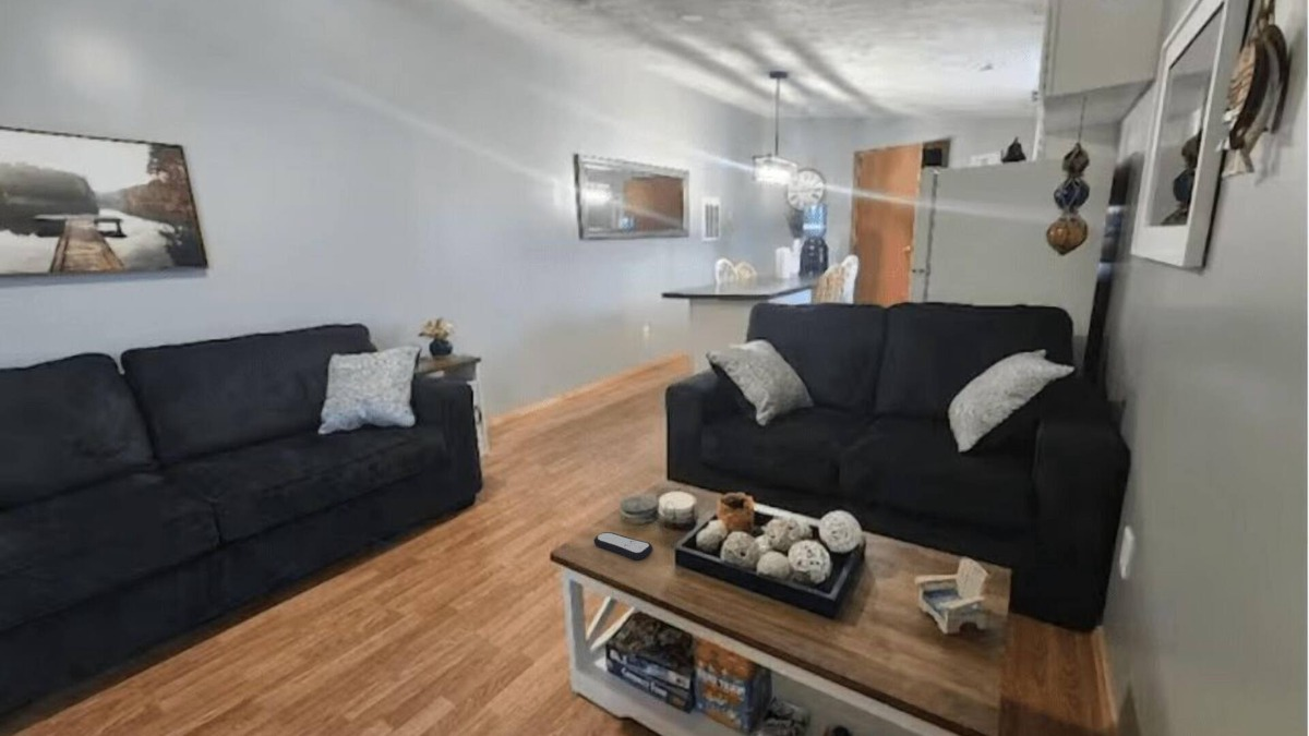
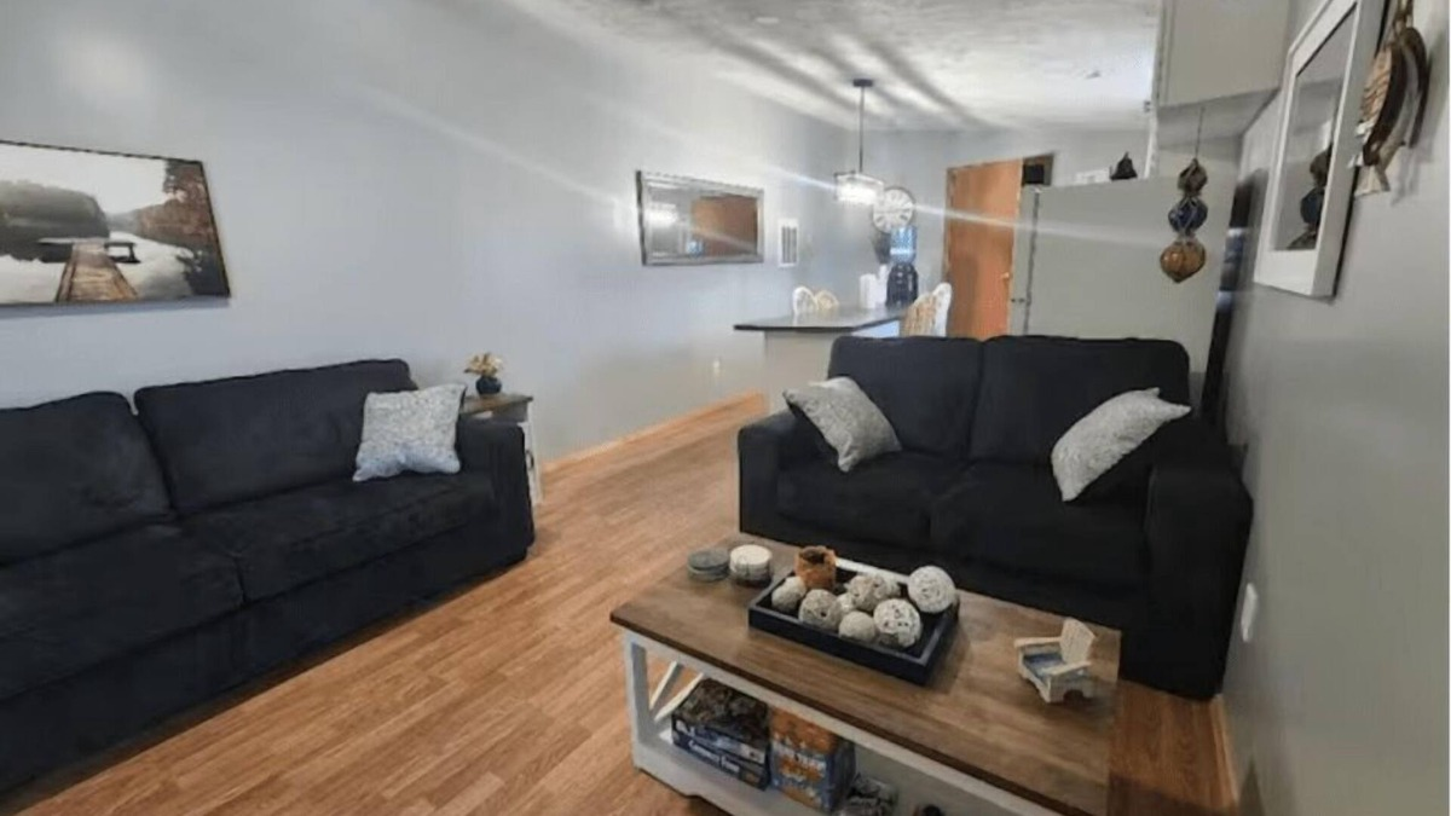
- remote control [593,531,653,560]
